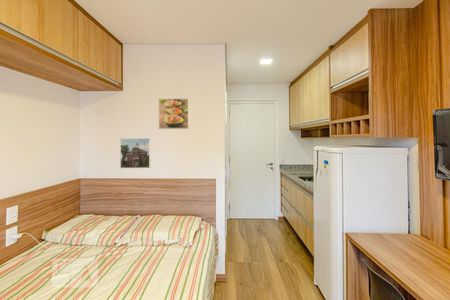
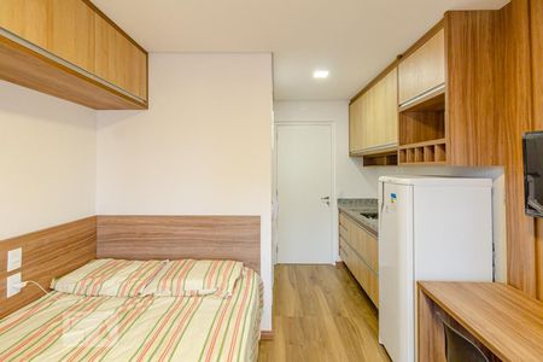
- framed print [158,97,190,130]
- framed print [119,137,152,169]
